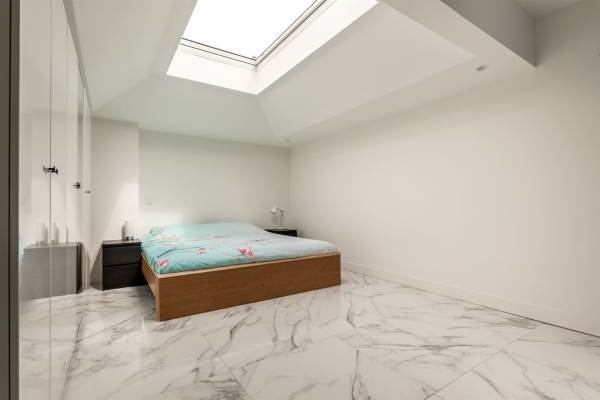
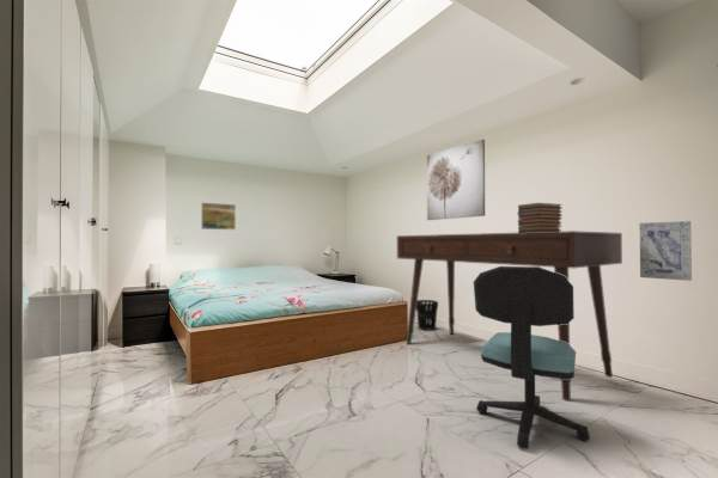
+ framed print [200,202,237,231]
+ wastebasket [415,299,439,332]
+ book stack [517,202,564,233]
+ wall art [639,220,693,282]
+ office chair [473,265,591,449]
+ desk [396,229,623,403]
+ wall art [426,139,486,221]
